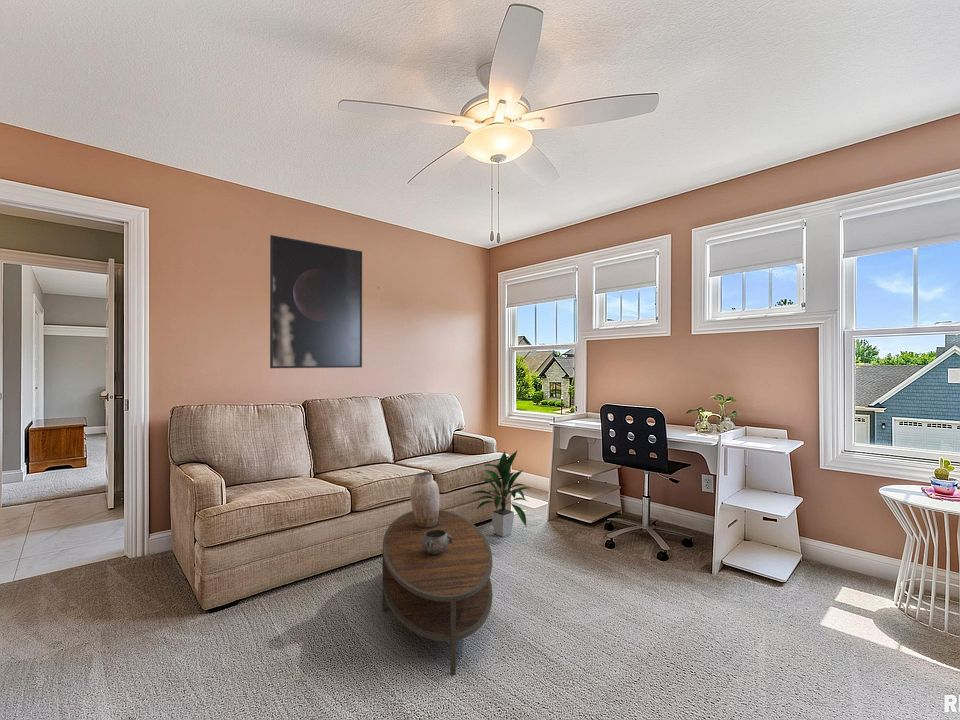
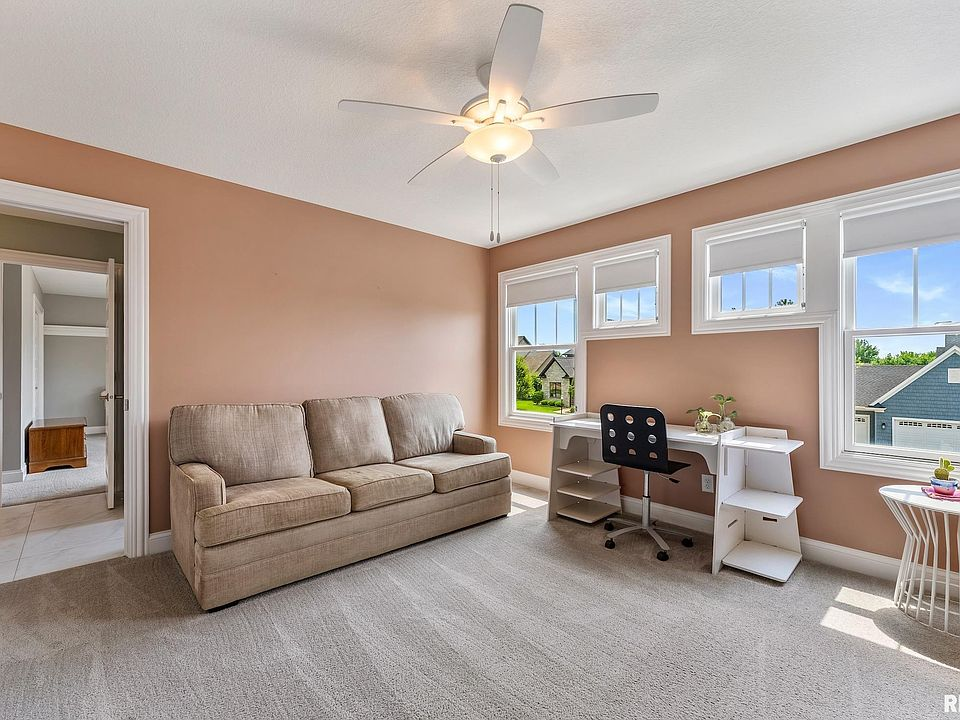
- vase [409,470,441,527]
- decorative bowl [422,530,452,555]
- indoor plant [468,450,530,537]
- coffee table [381,509,493,676]
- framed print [269,234,363,369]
